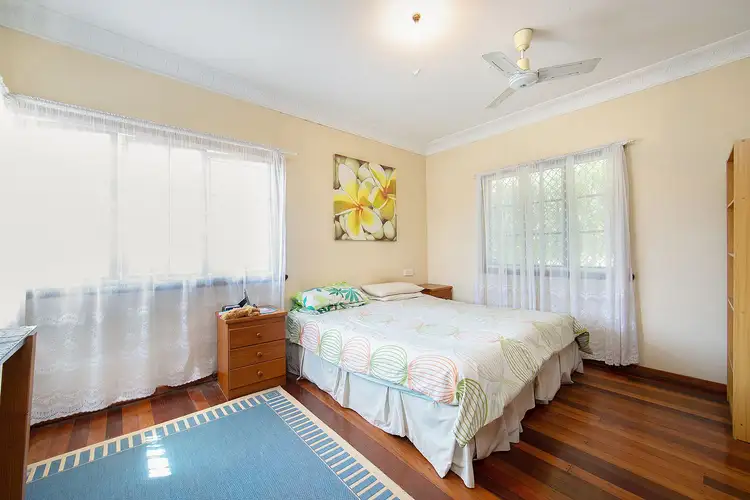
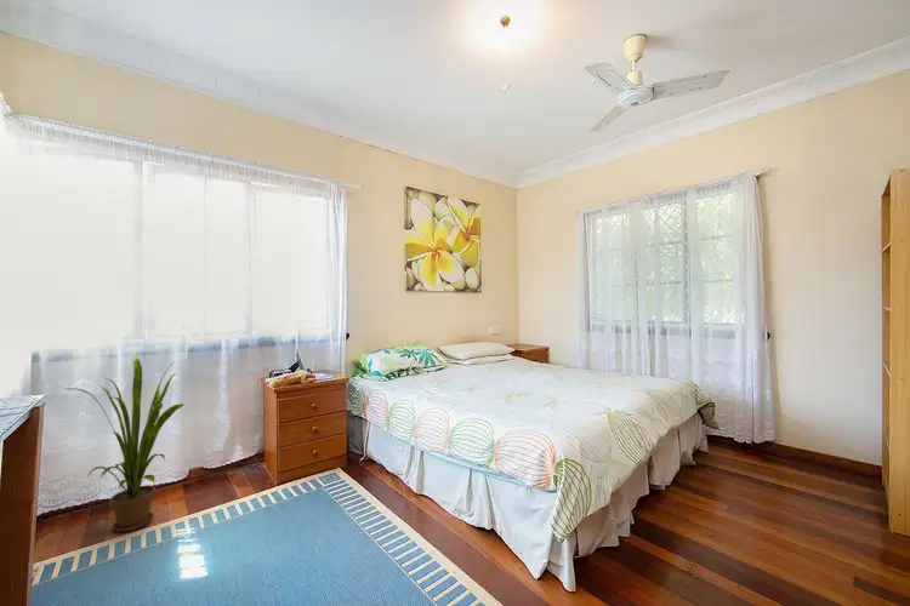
+ house plant [63,354,186,533]
